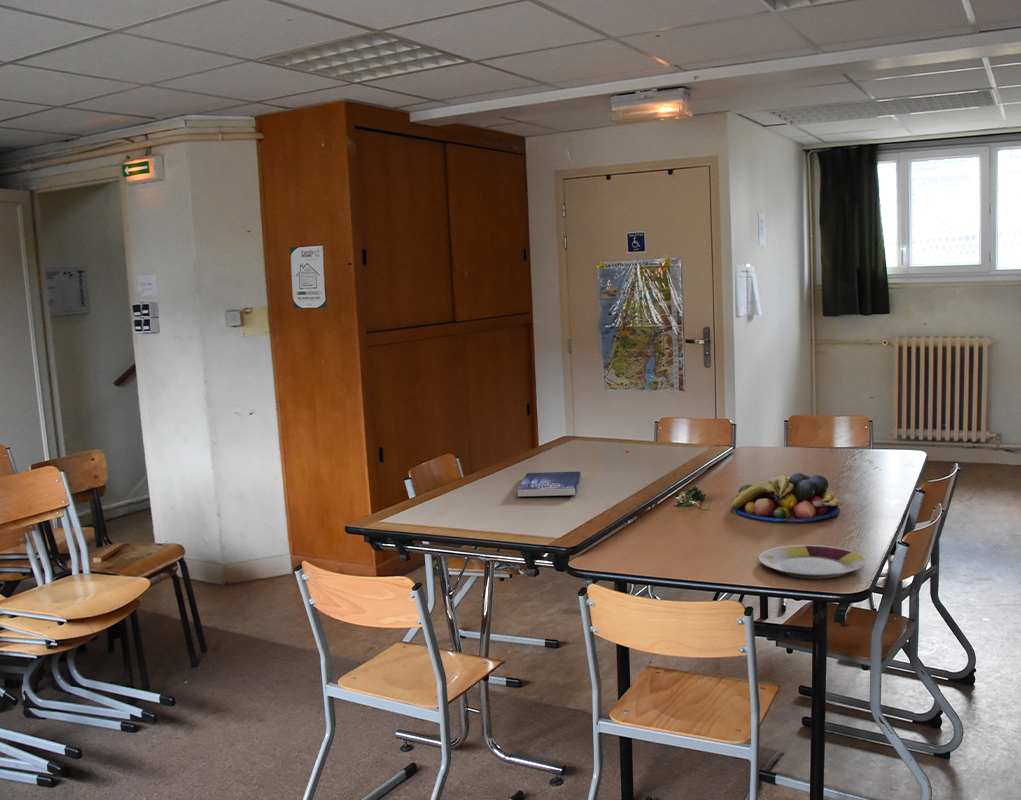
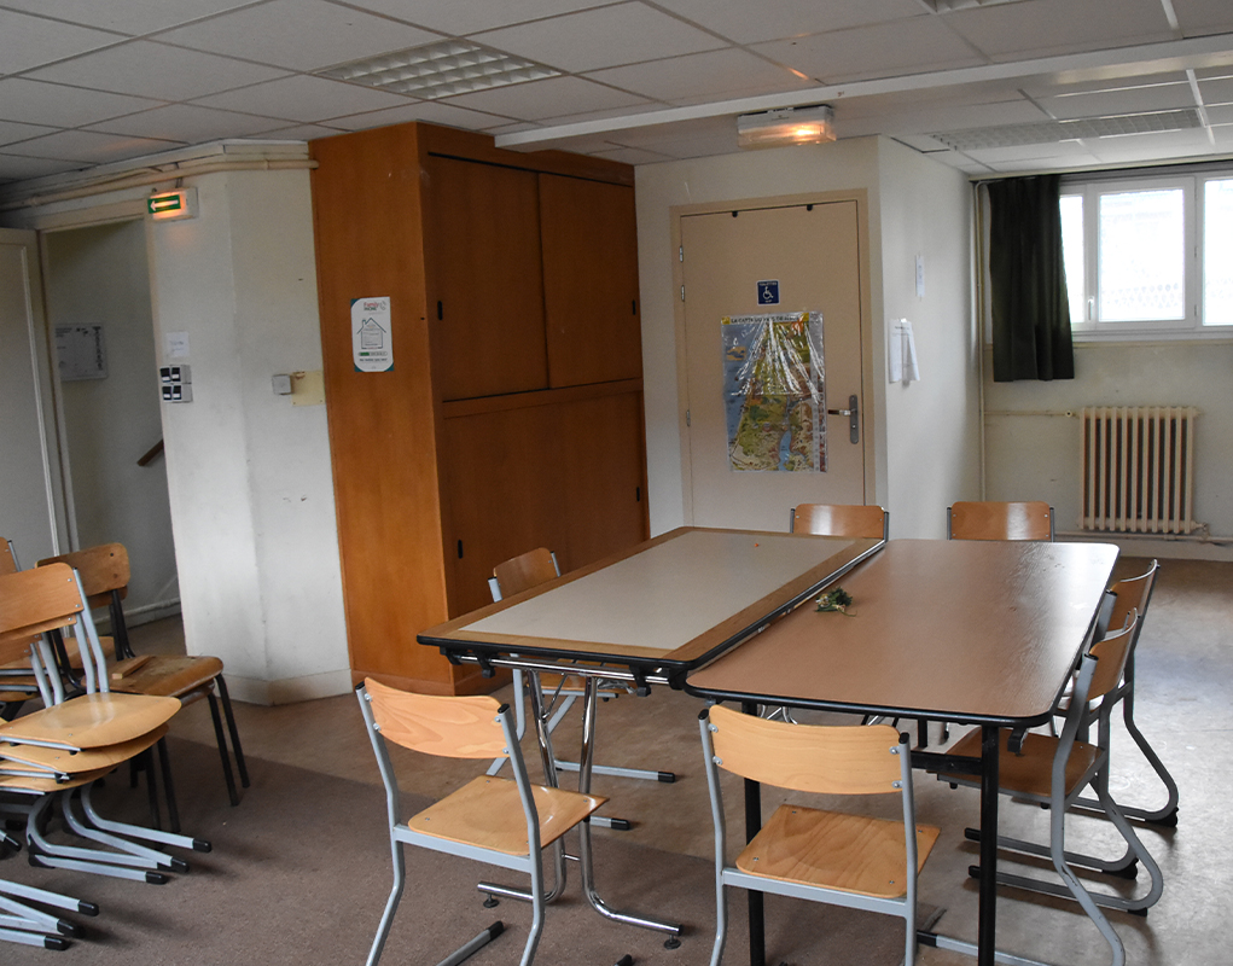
- book [517,471,582,498]
- plate [758,544,866,579]
- fruit bowl [730,472,841,522]
